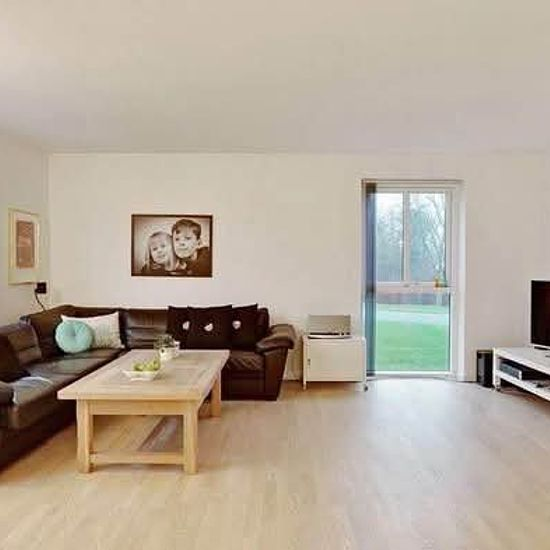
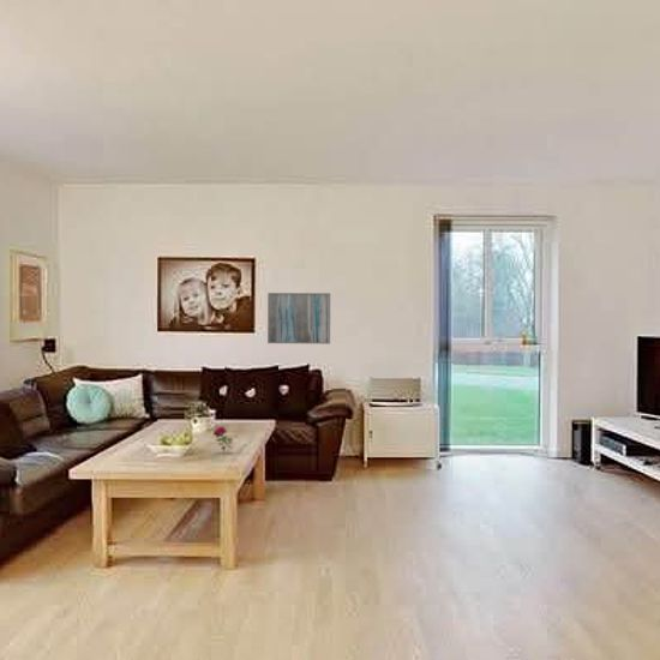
+ flower [212,425,235,454]
+ wall art [266,292,331,344]
